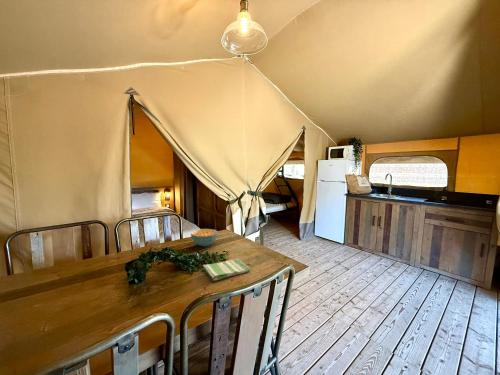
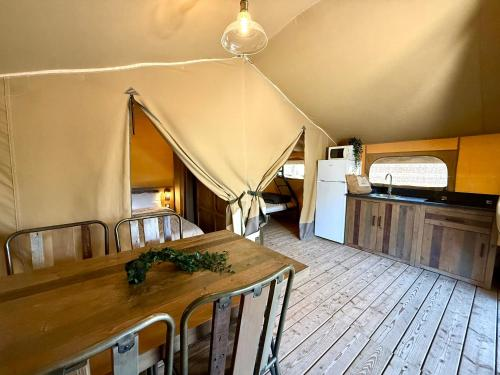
- cereal bowl [190,228,219,247]
- dish towel [202,258,252,282]
